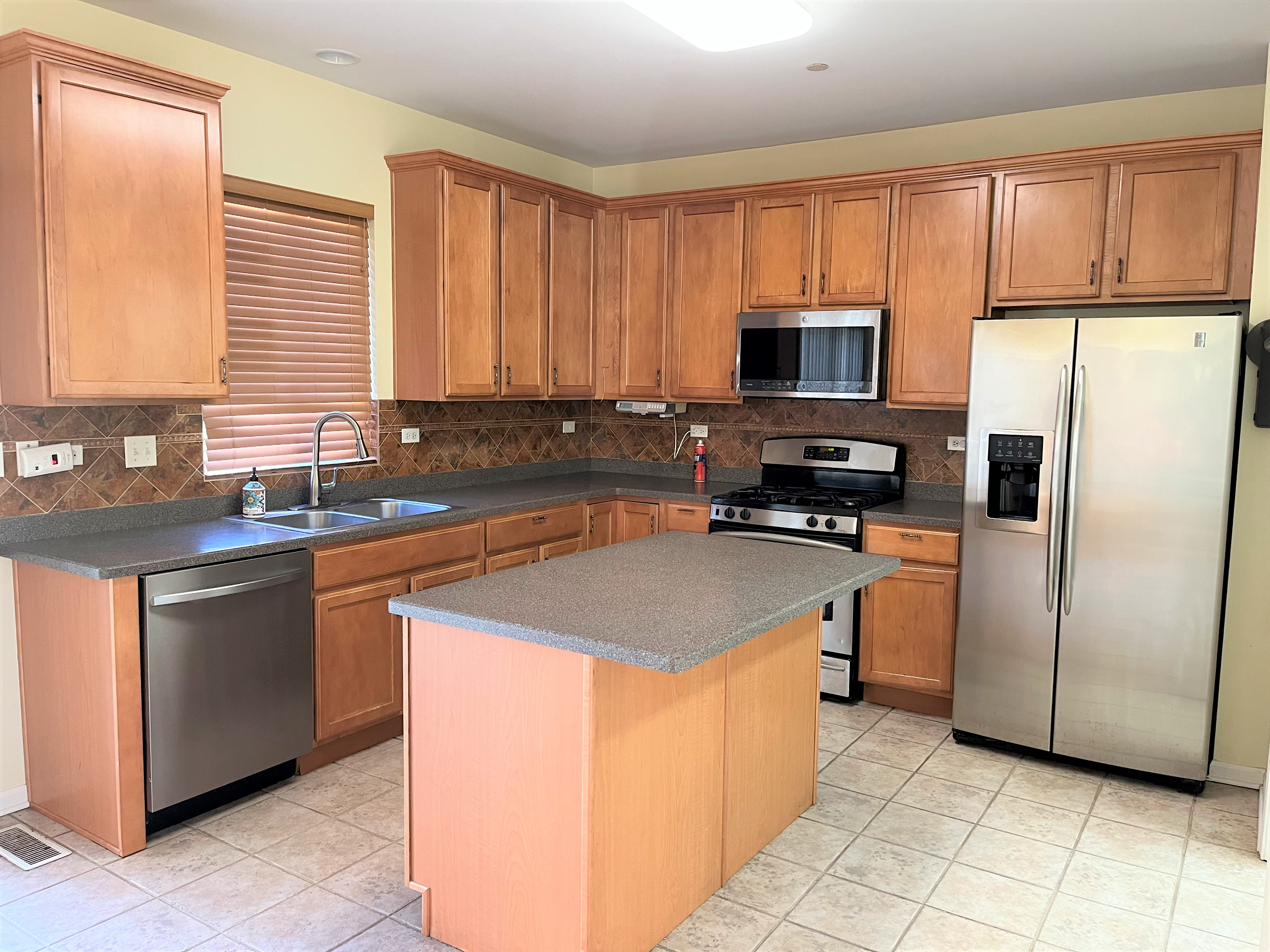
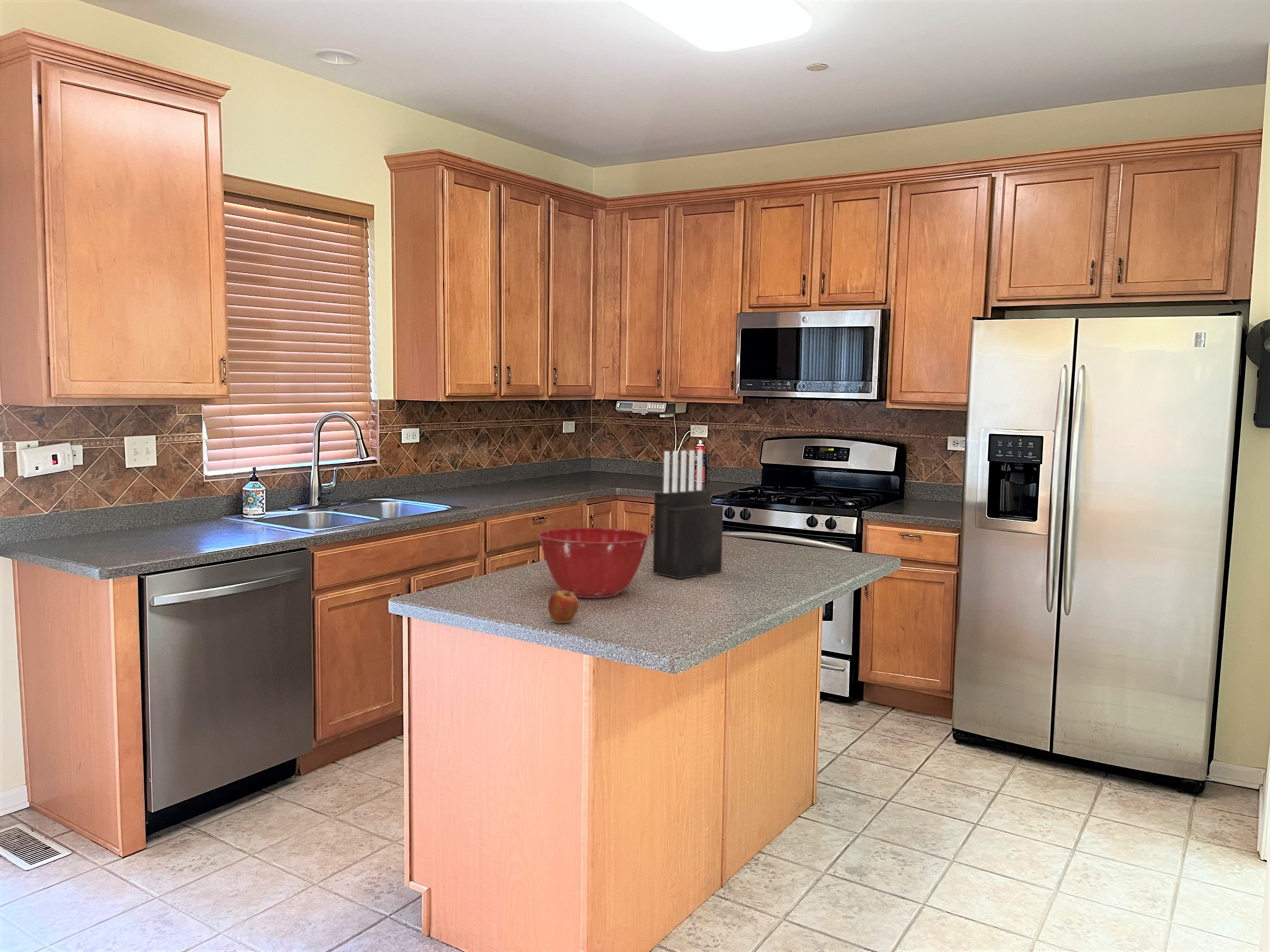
+ fruit [548,589,579,624]
+ knife block [653,450,724,579]
+ mixing bowl [538,527,649,598]
